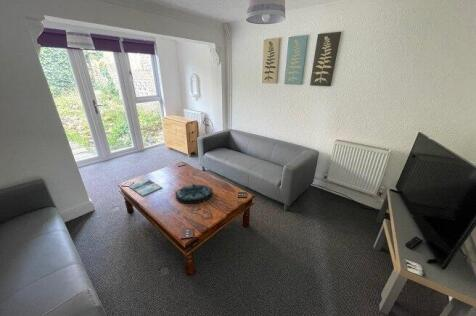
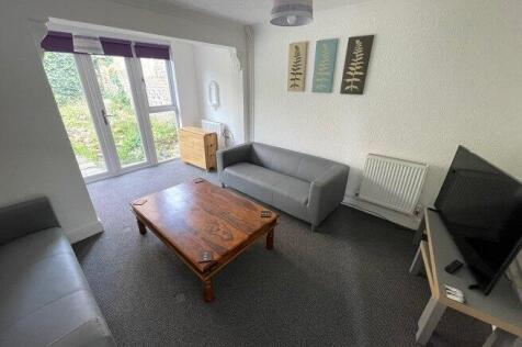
- magazine [128,178,163,197]
- serving tray [174,183,214,205]
